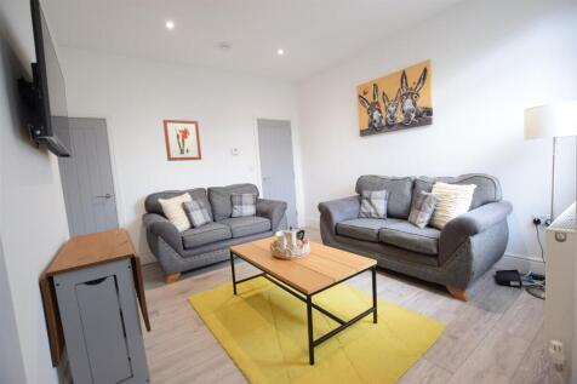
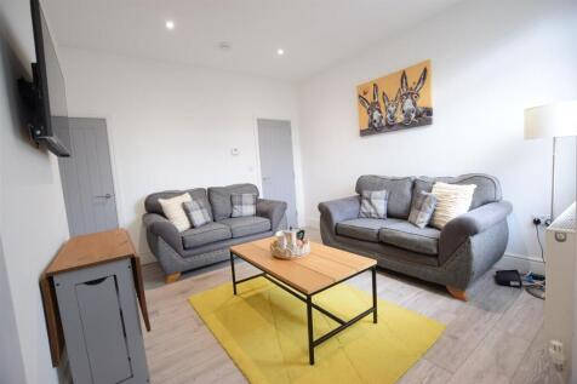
- wall art [162,119,202,162]
